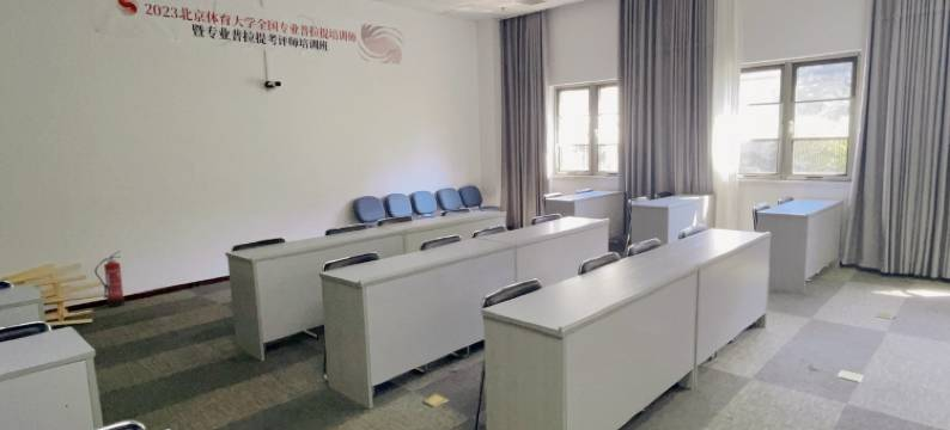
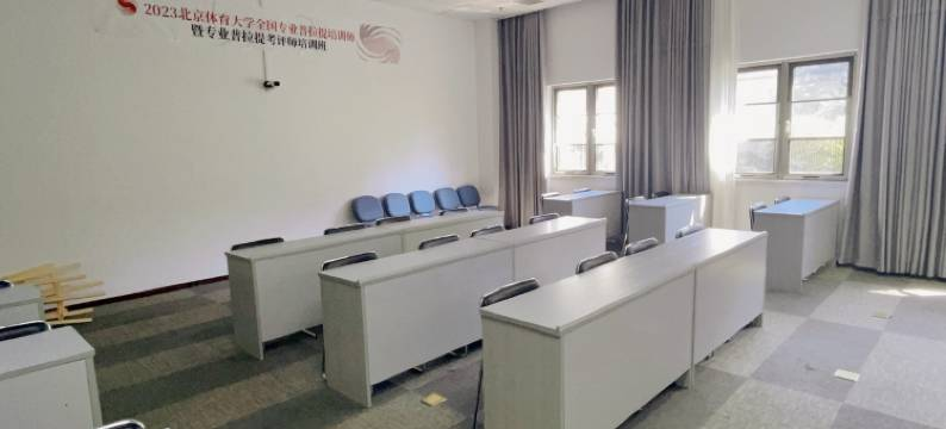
- fire extinguisher [93,250,126,308]
